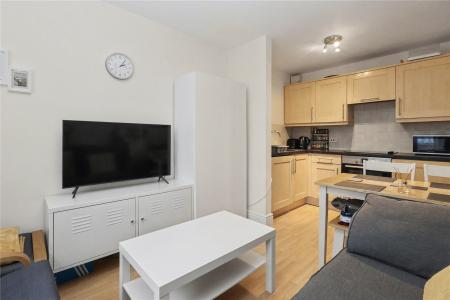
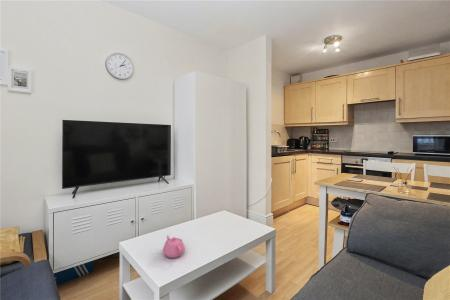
+ teapot [162,234,186,259]
